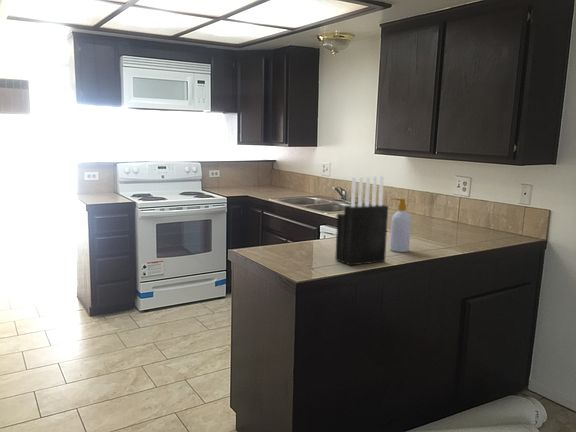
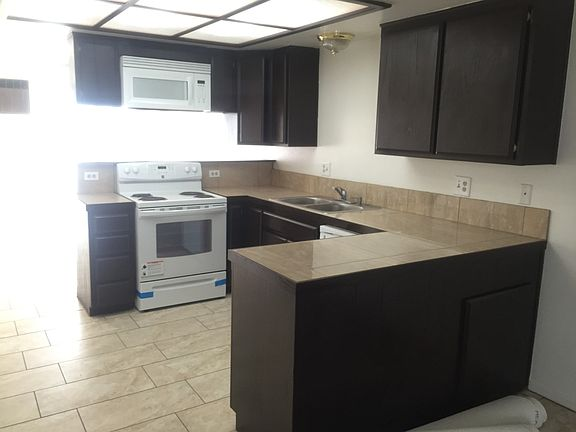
- soap bottle [389,197,412,253]
- knife block [334,176,389,267]
